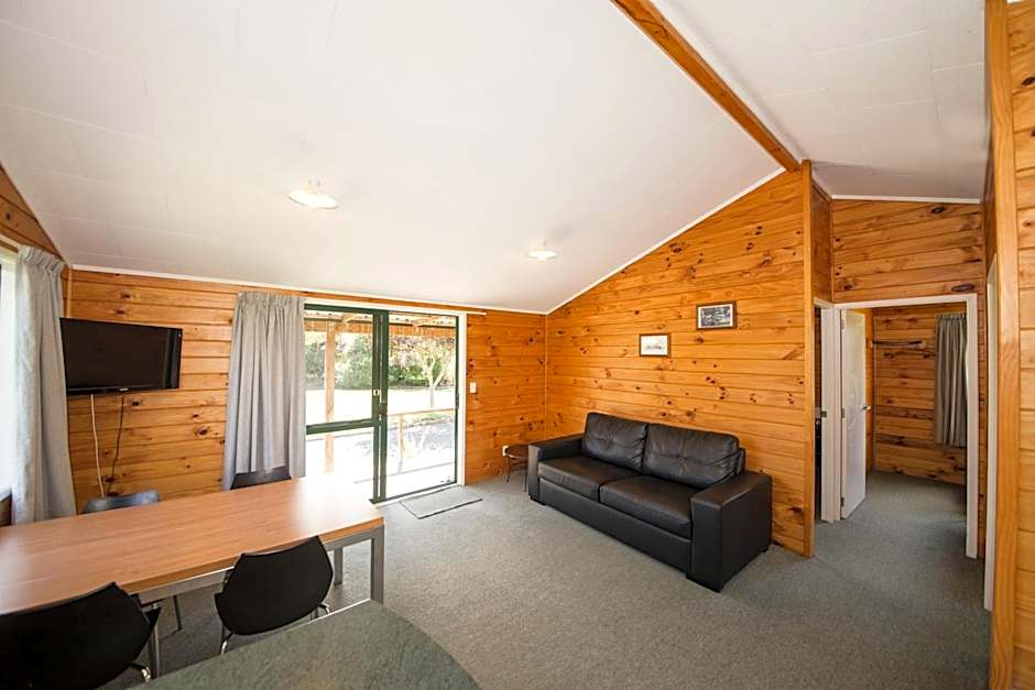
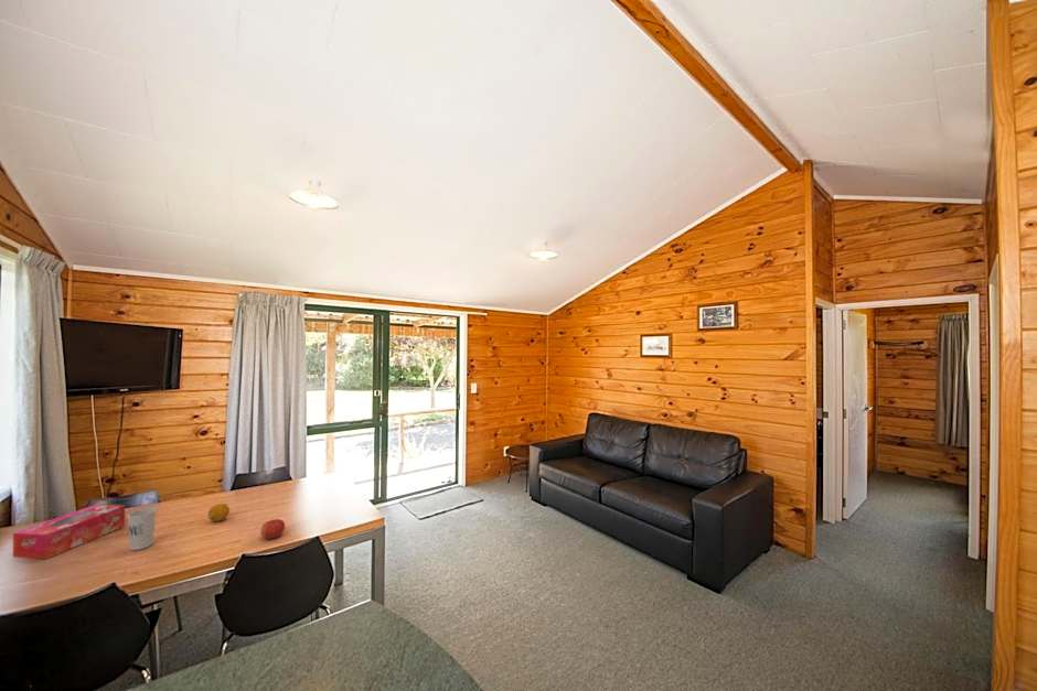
+ fruit [259,518,286,540]
+ tissue box [12,503,126,560]
+ fruit [207,503,231,522]
+ cup [126,507,157,551]
